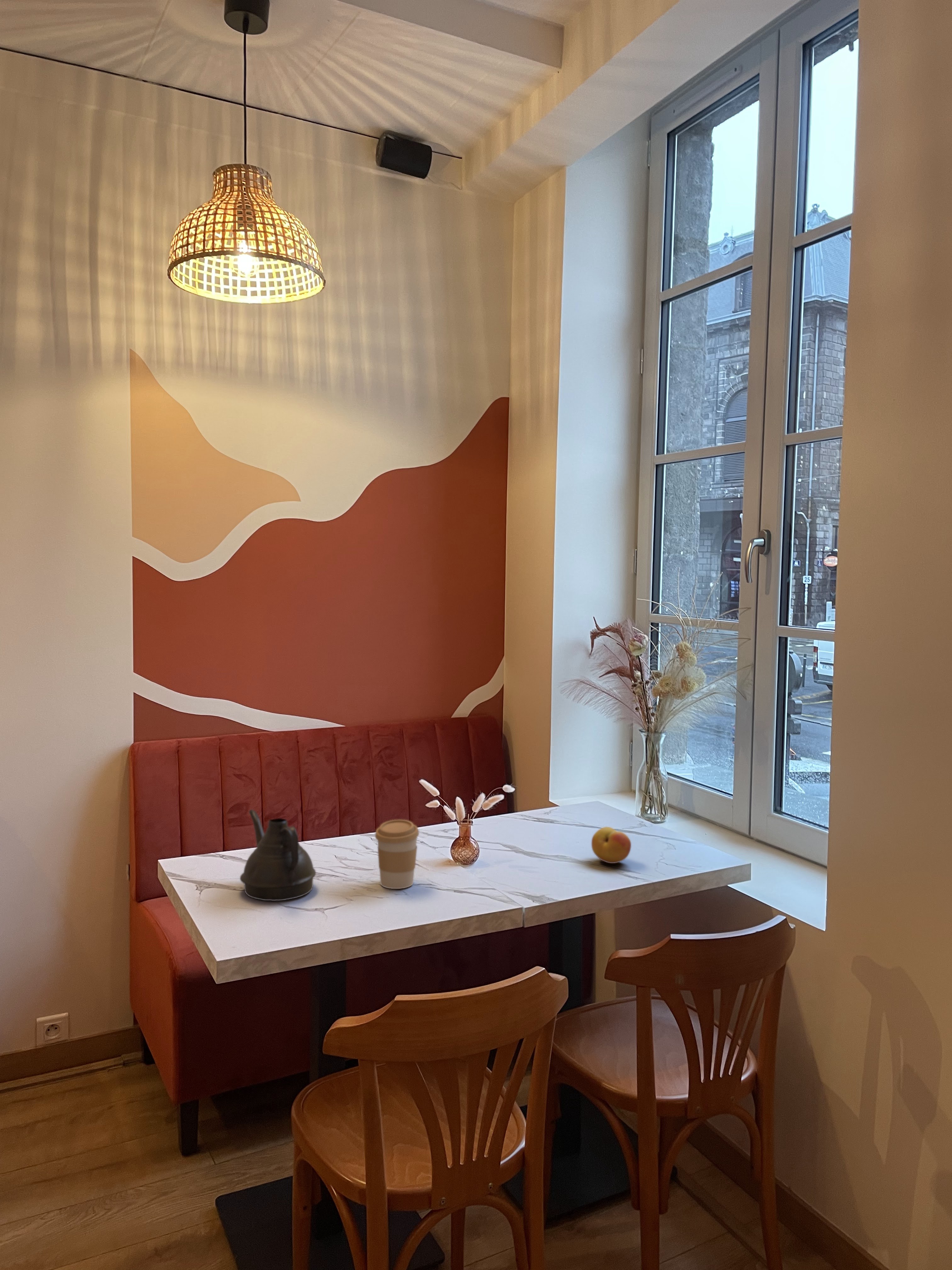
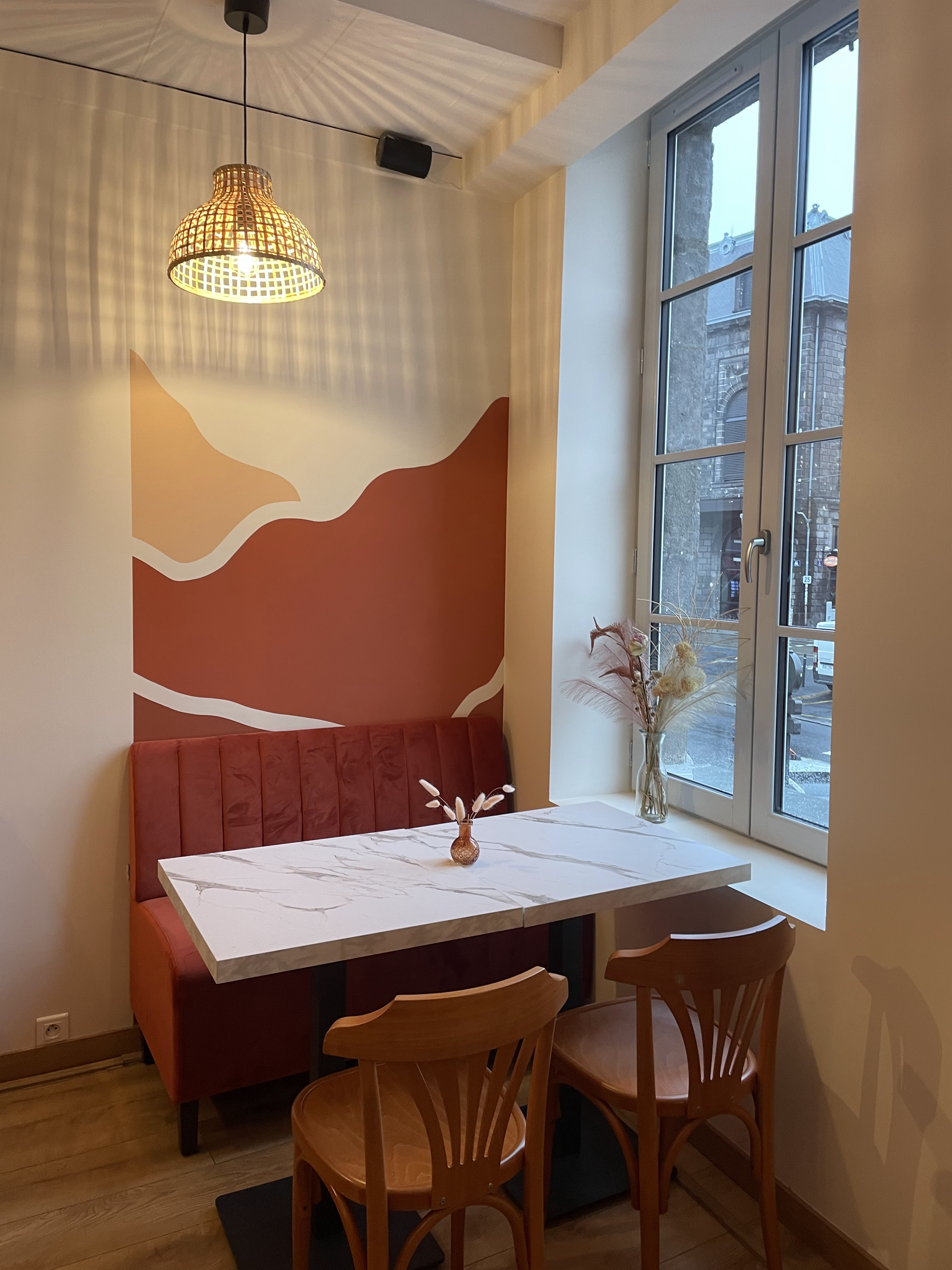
- coffee cup [375,819,419,889]
- teapot [240,809,316,901]
- fruit [591,827,632,864]
